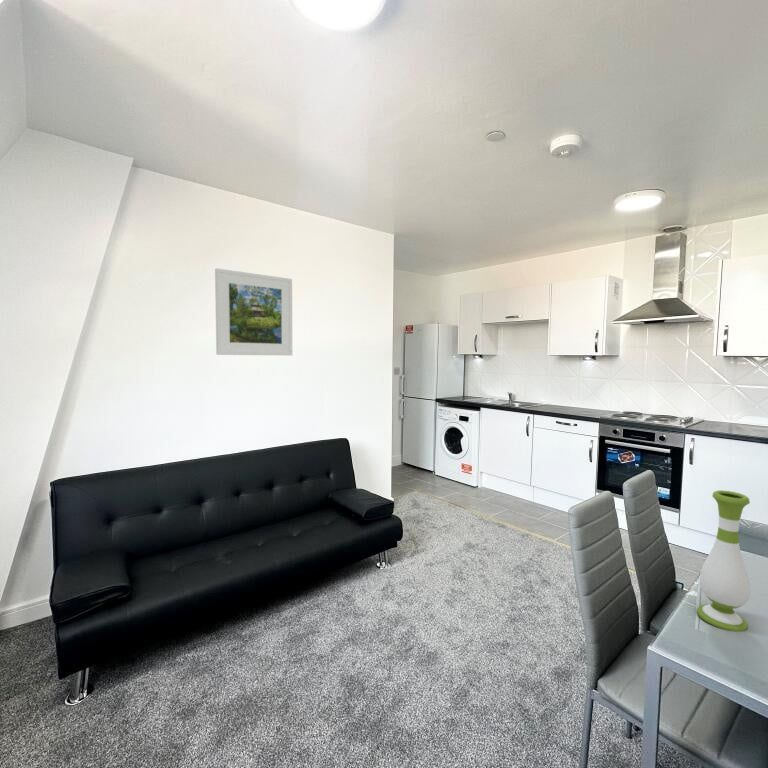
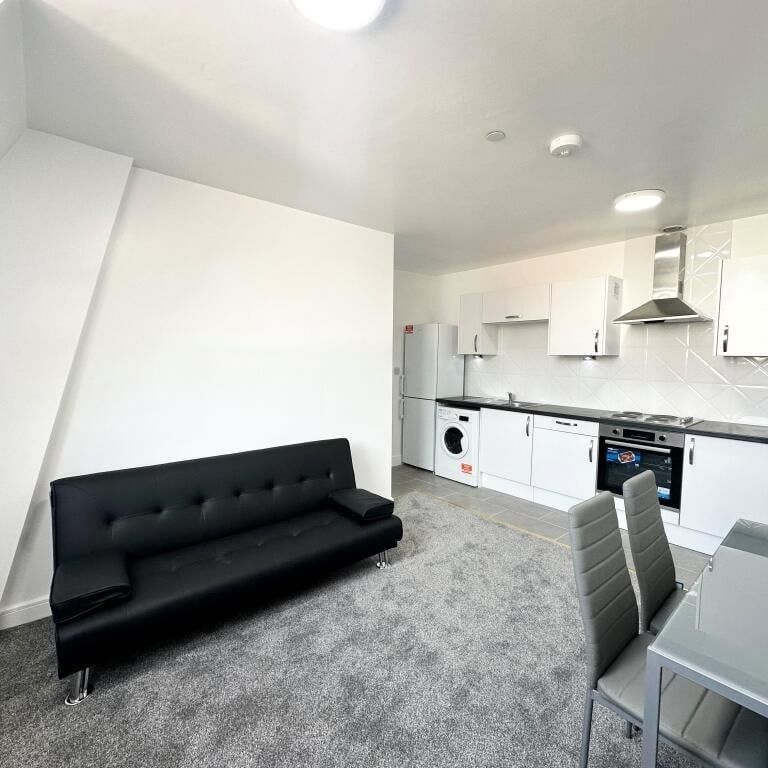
- vase [696,489,751,633]
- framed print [214,267,293,356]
